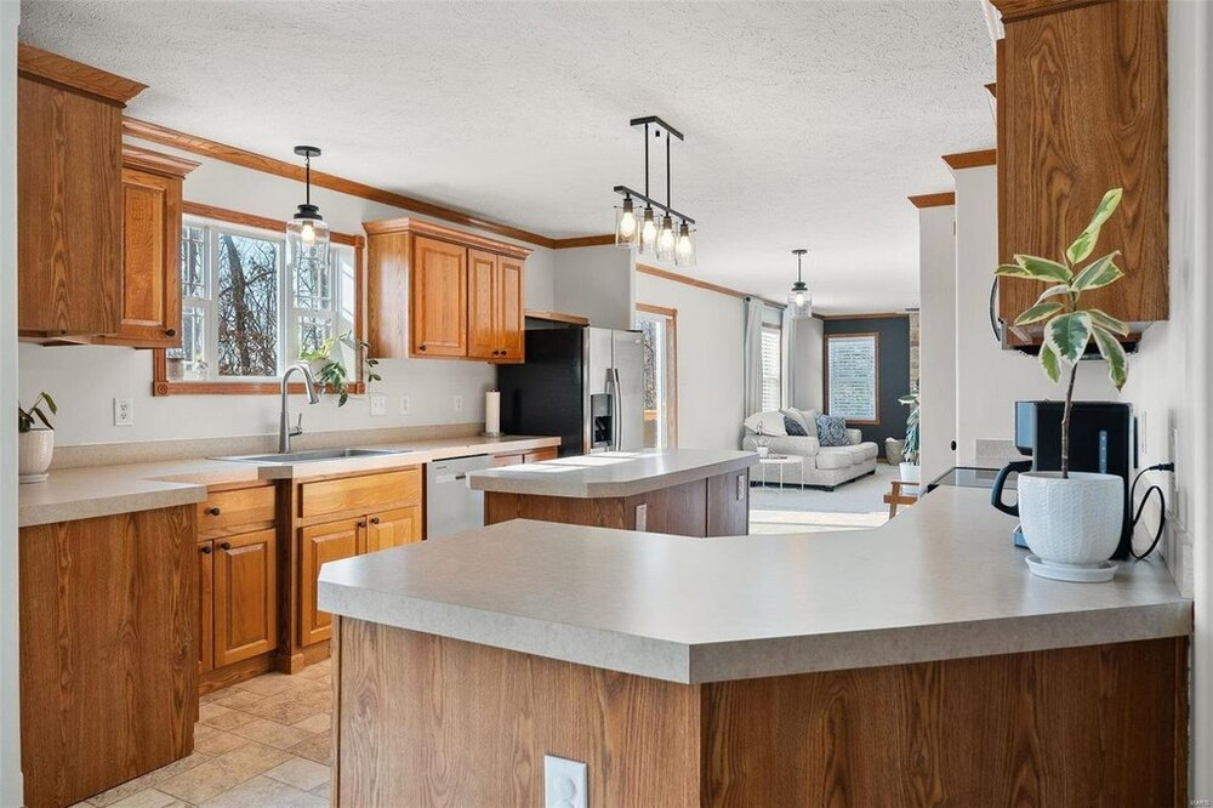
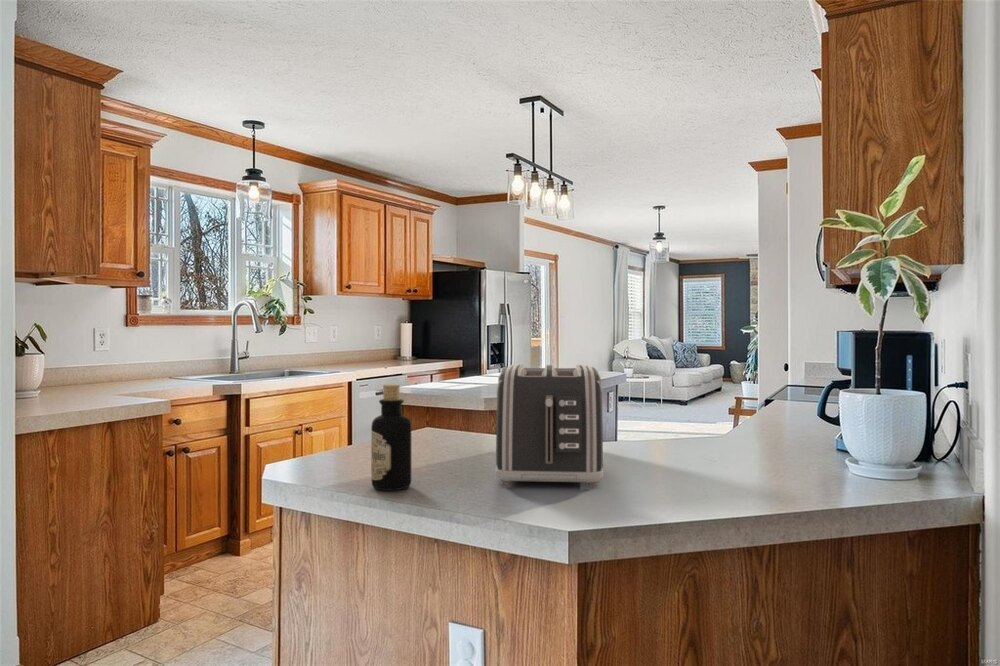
+ toaster [495,363,604,487]
+ bottle [370,383,412,491]
